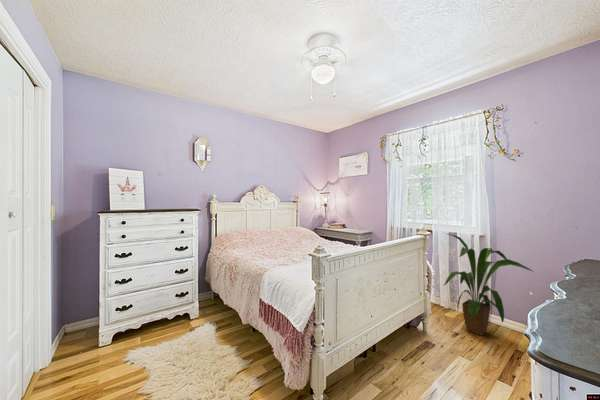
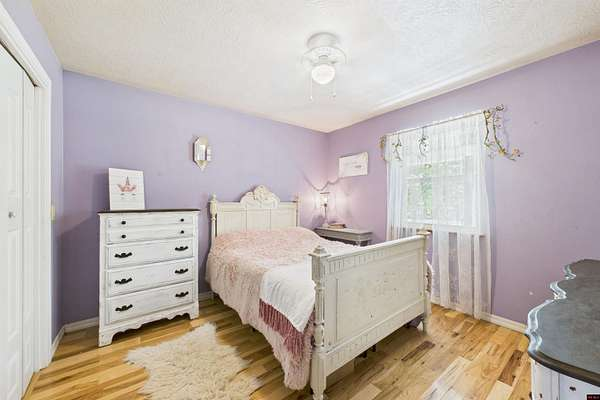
- house plant [442,233,535,336]
